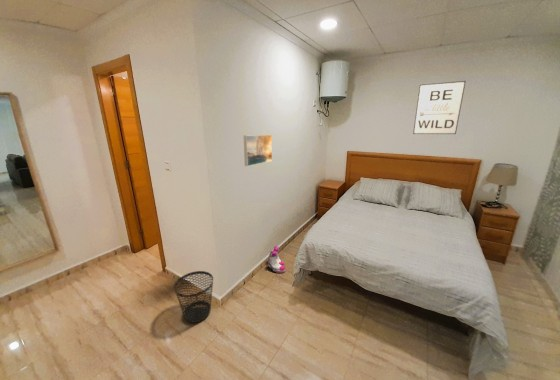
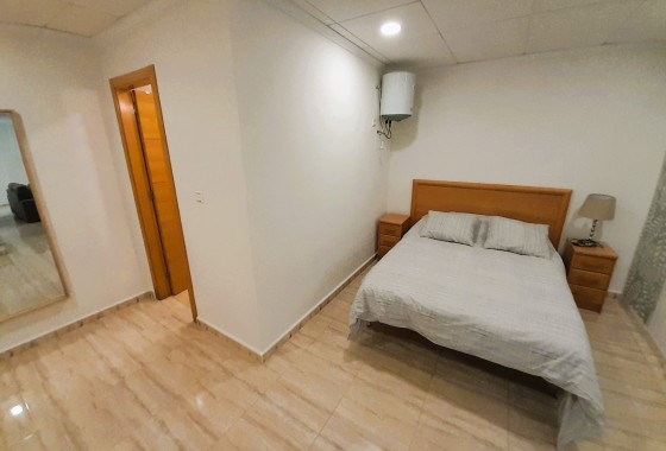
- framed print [243,134,273,167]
- wall art [412,80,467,135]
- boots [267,245,286,274]
- wastebasket [173,270,214,324]
